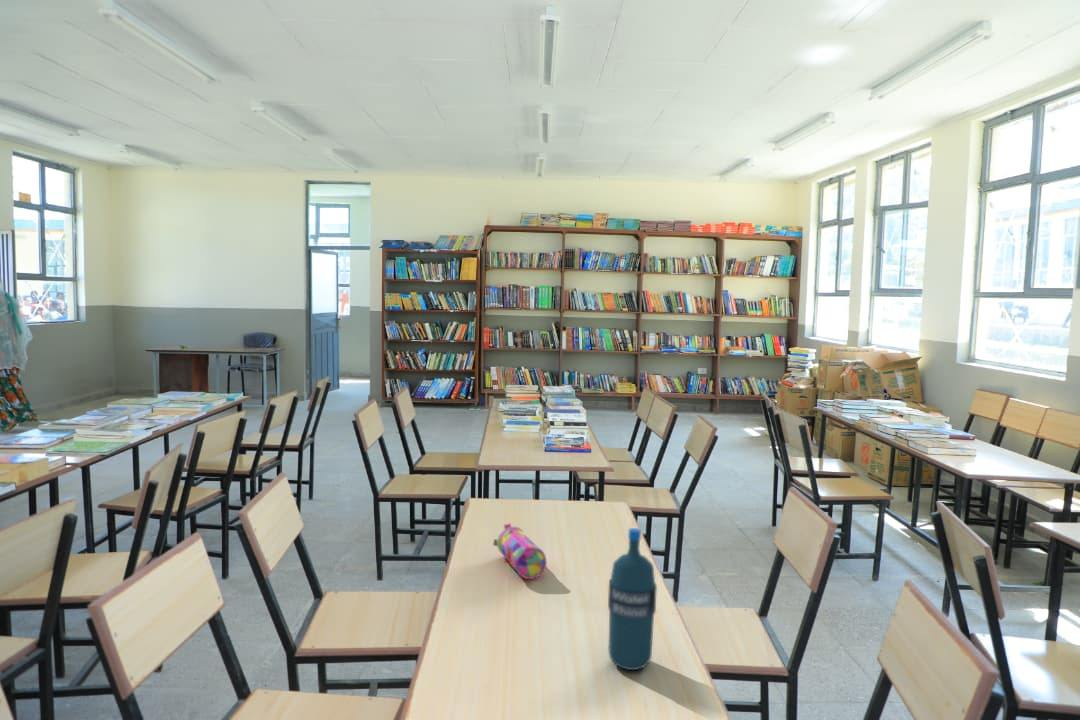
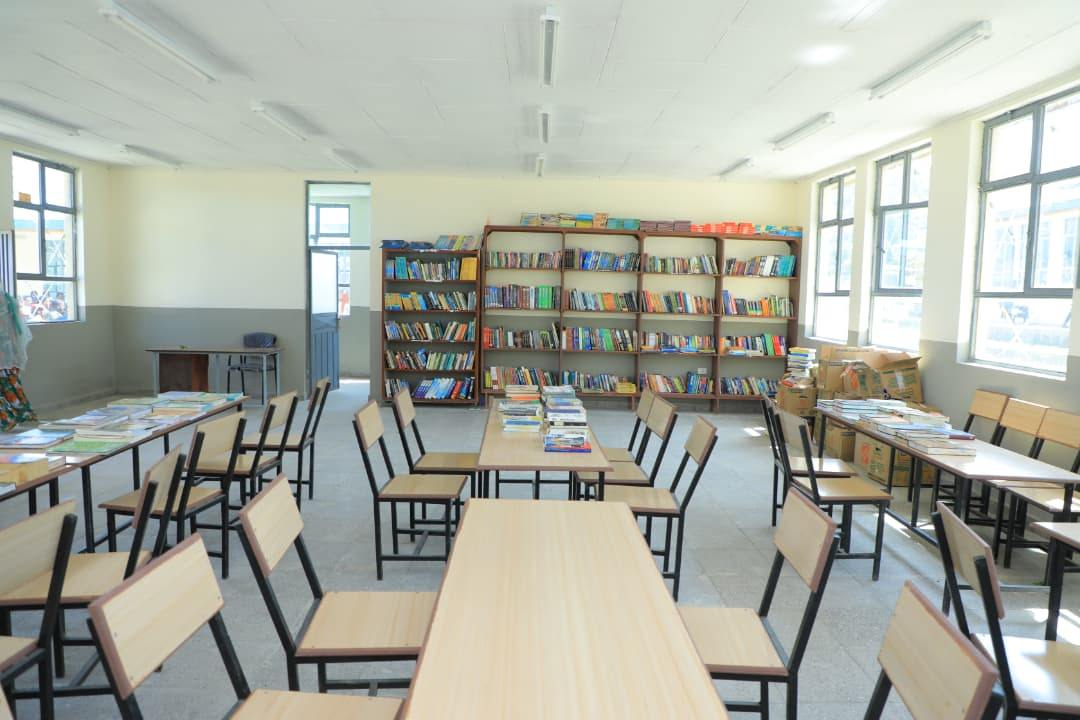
- water bottle [607,527,658,671]
- pencil case [492,522,547,580]
